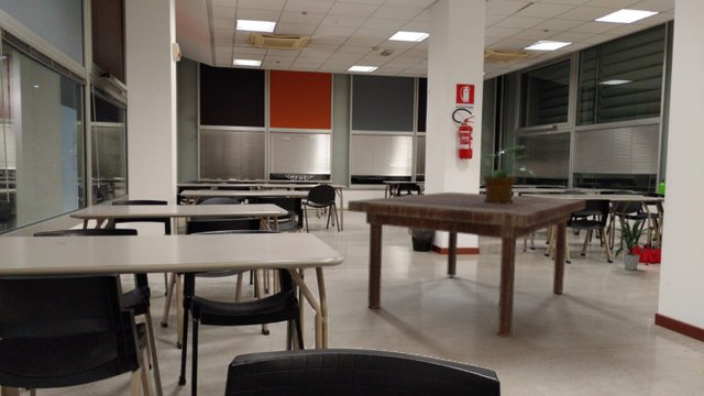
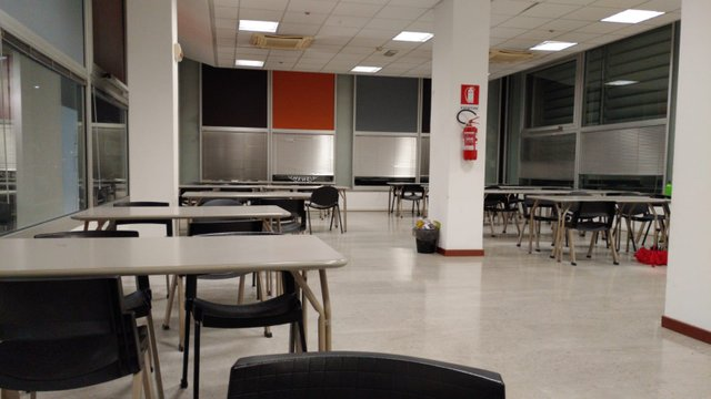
- indoor plant [613,216,654,271]
- dining table [346,191,586,339]
- potted plant [477,145,537,204]
